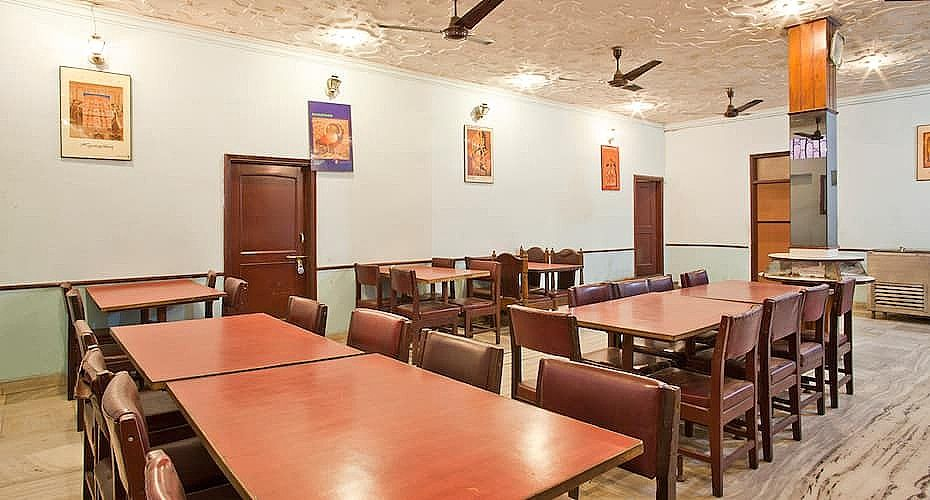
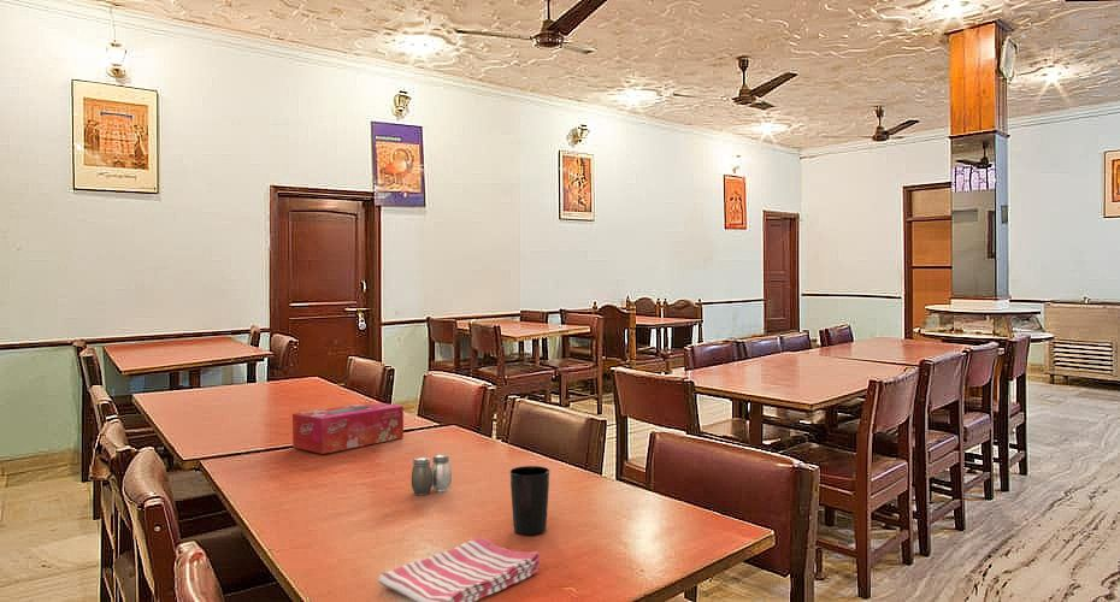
+ salt and pepper shaker [411,453,453,496]
+ cup [509,465,550,536]
+ dish towel [377,536,542,602]
+ tissue box [291,401,405,455]
